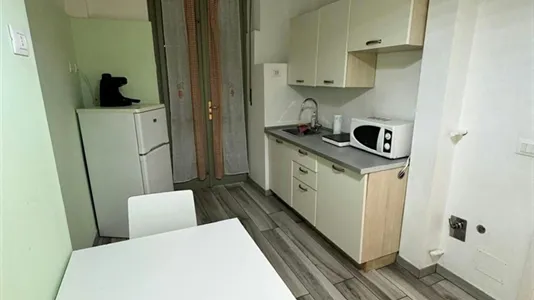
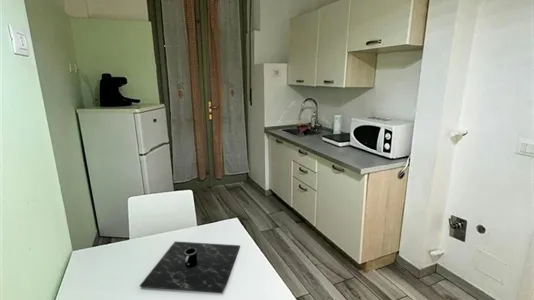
+ placemat [139,240,241,294]
